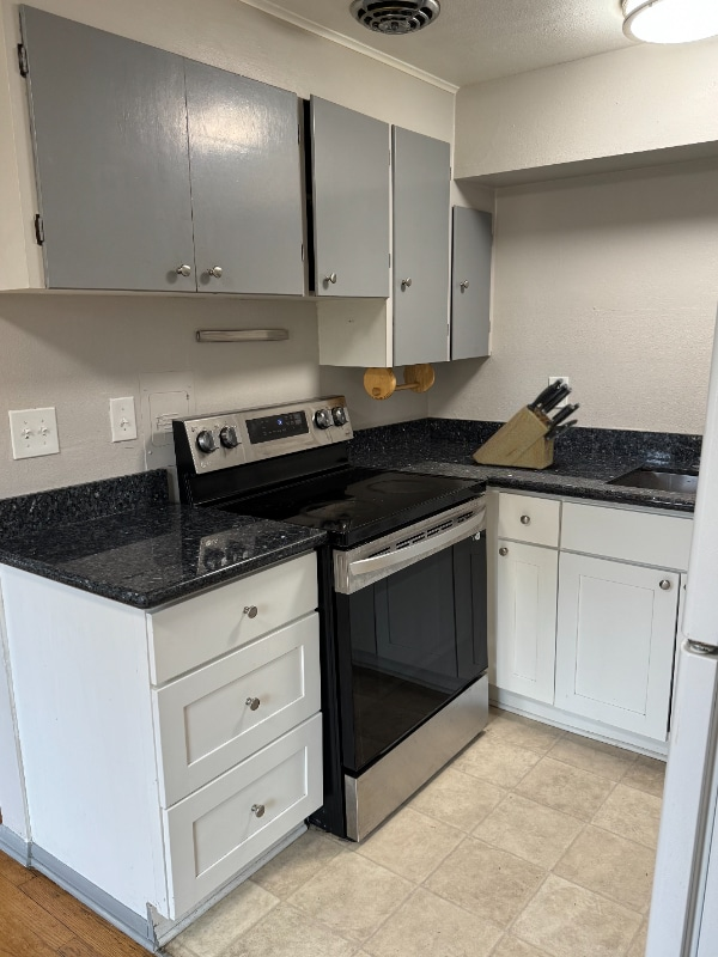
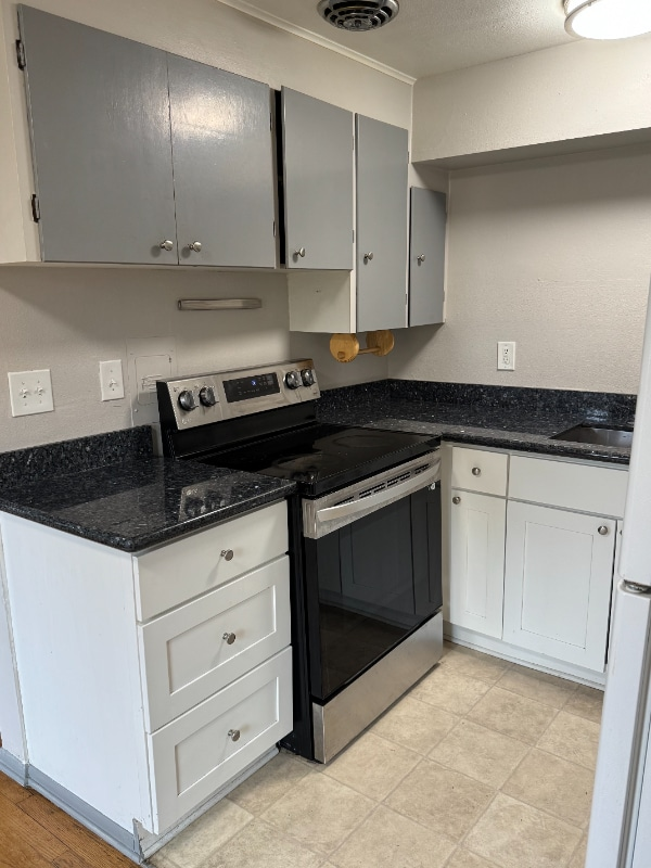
- knife block [471,377,582,470]
